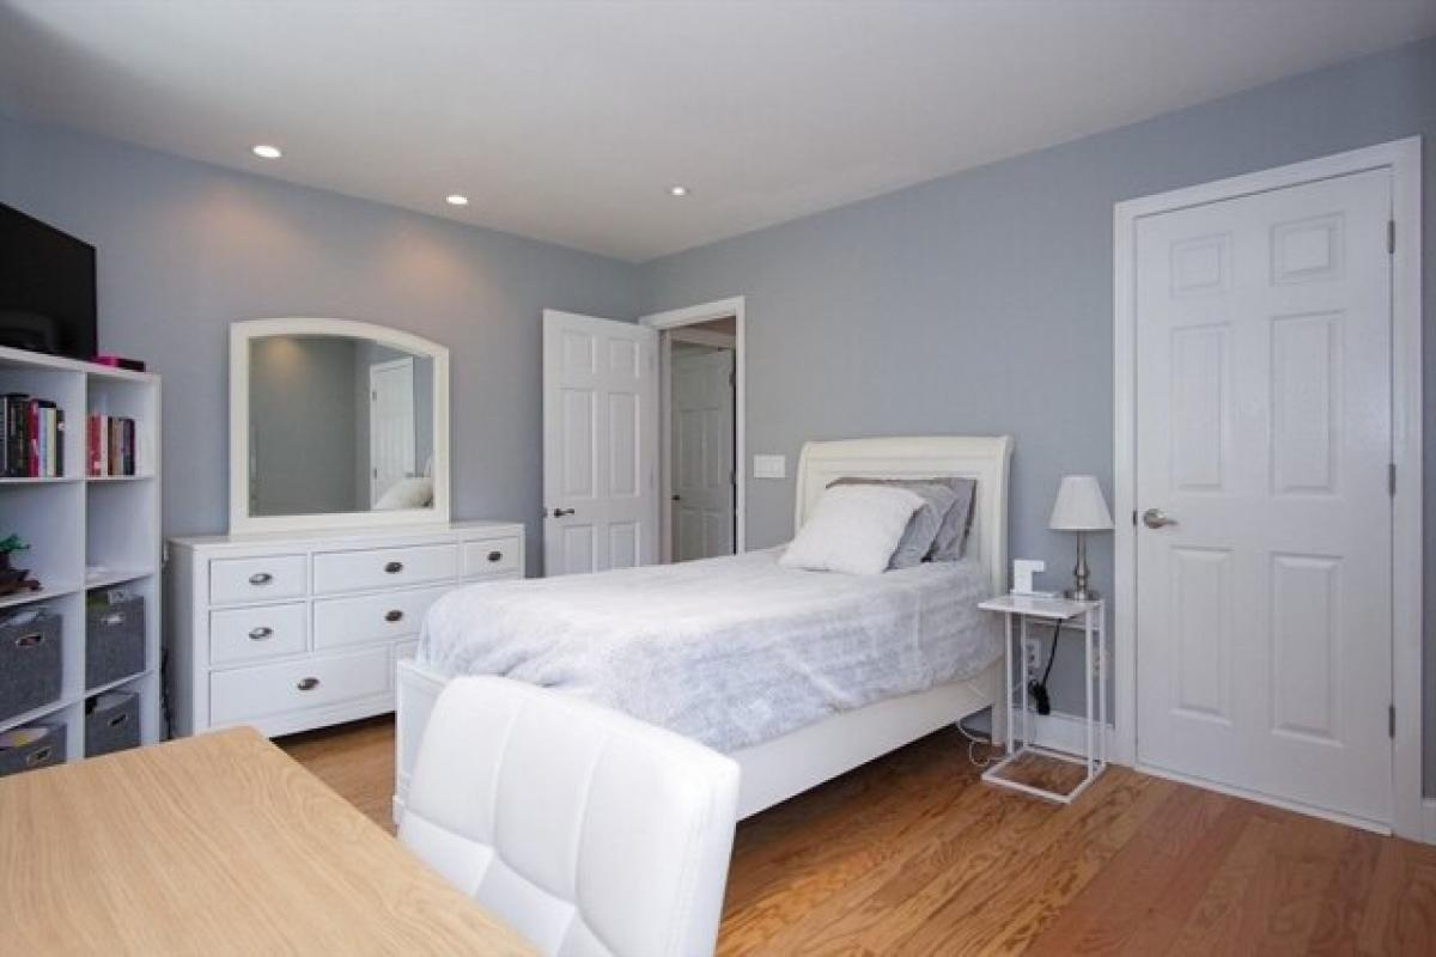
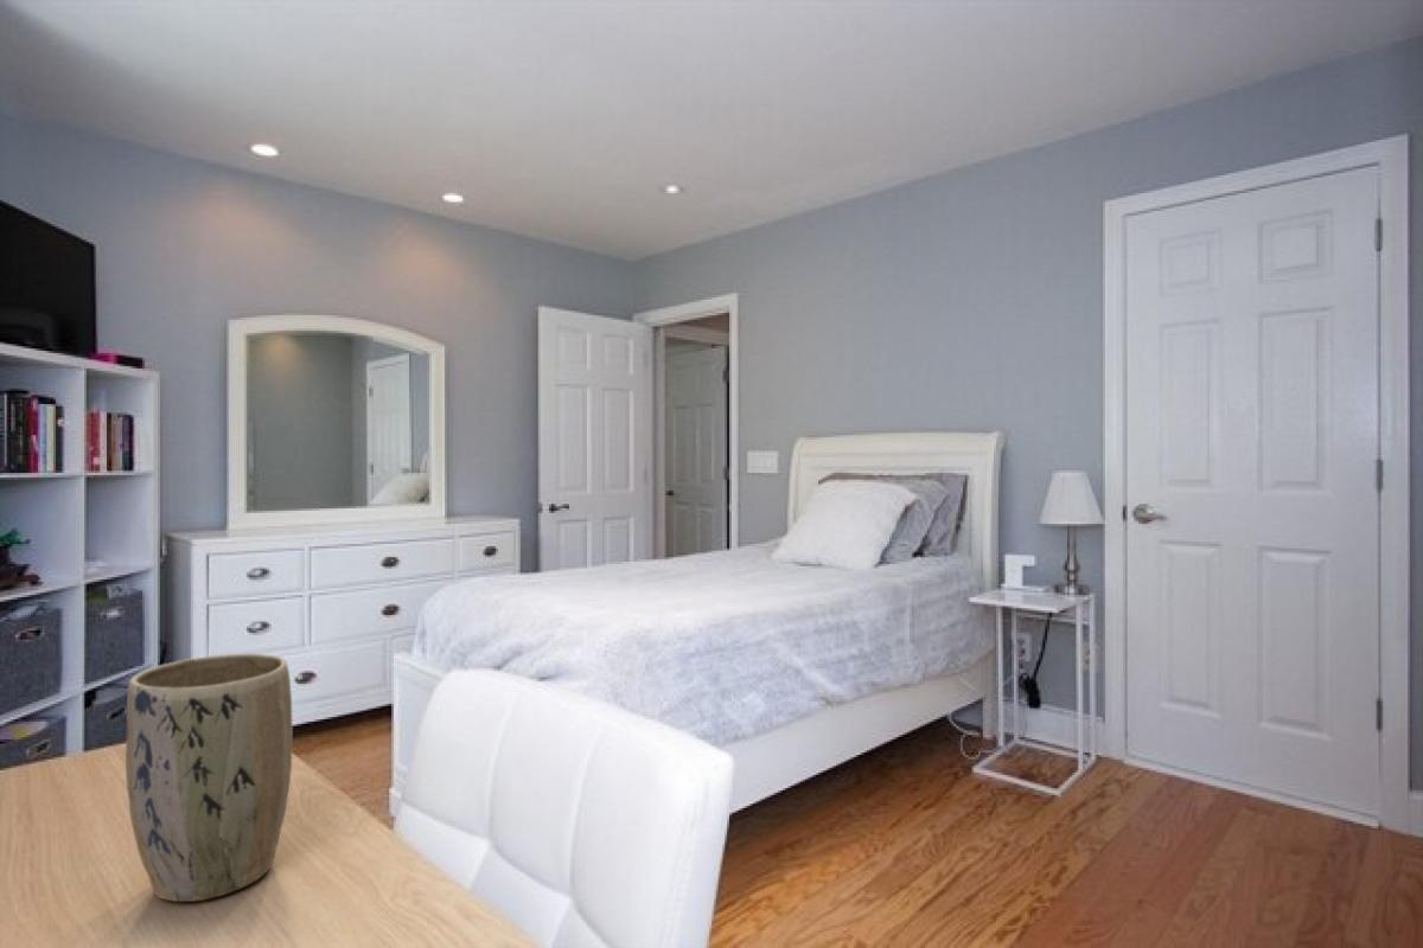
+ plant pot [125,652,294,903]
